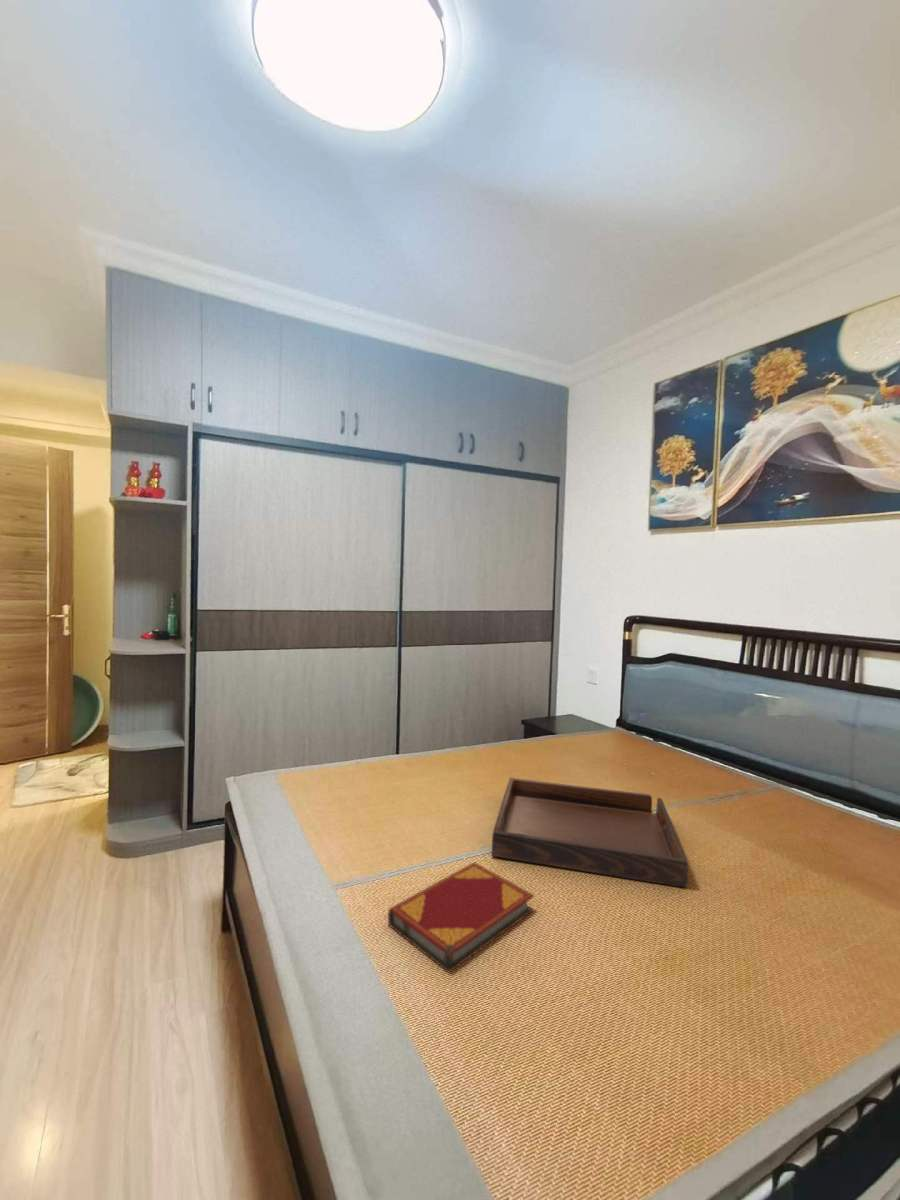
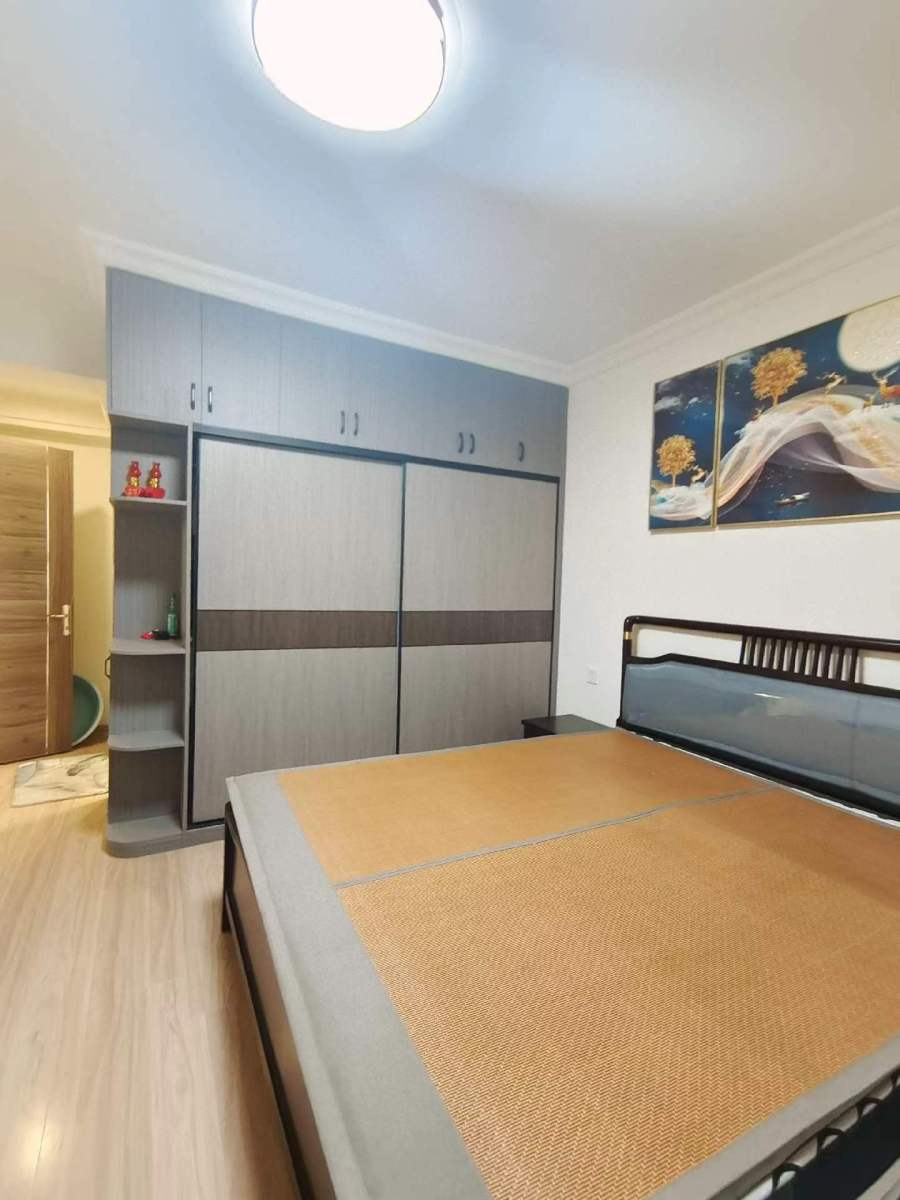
- serving tray [491,777,689,889]
- hardback book [387,861,535,974]
